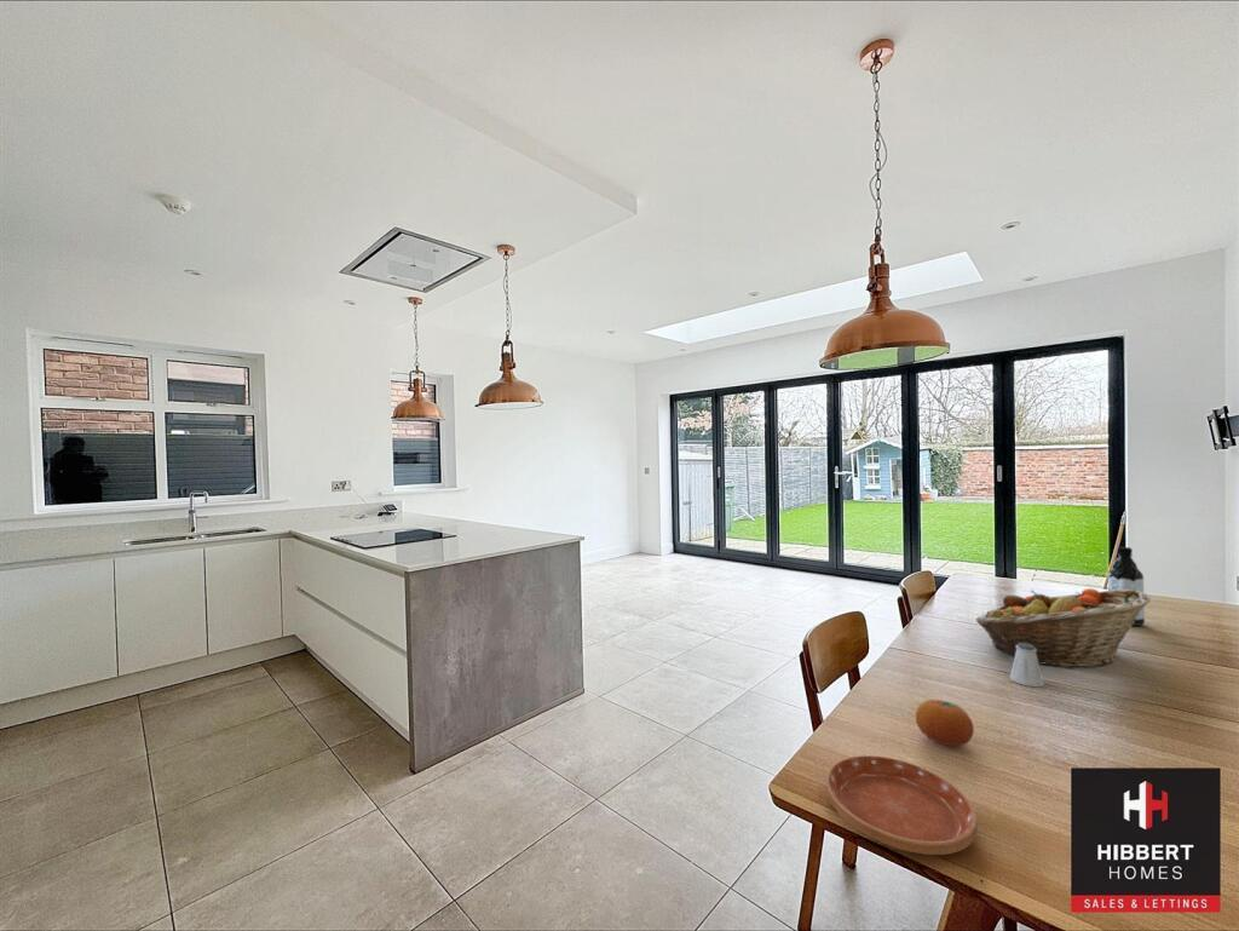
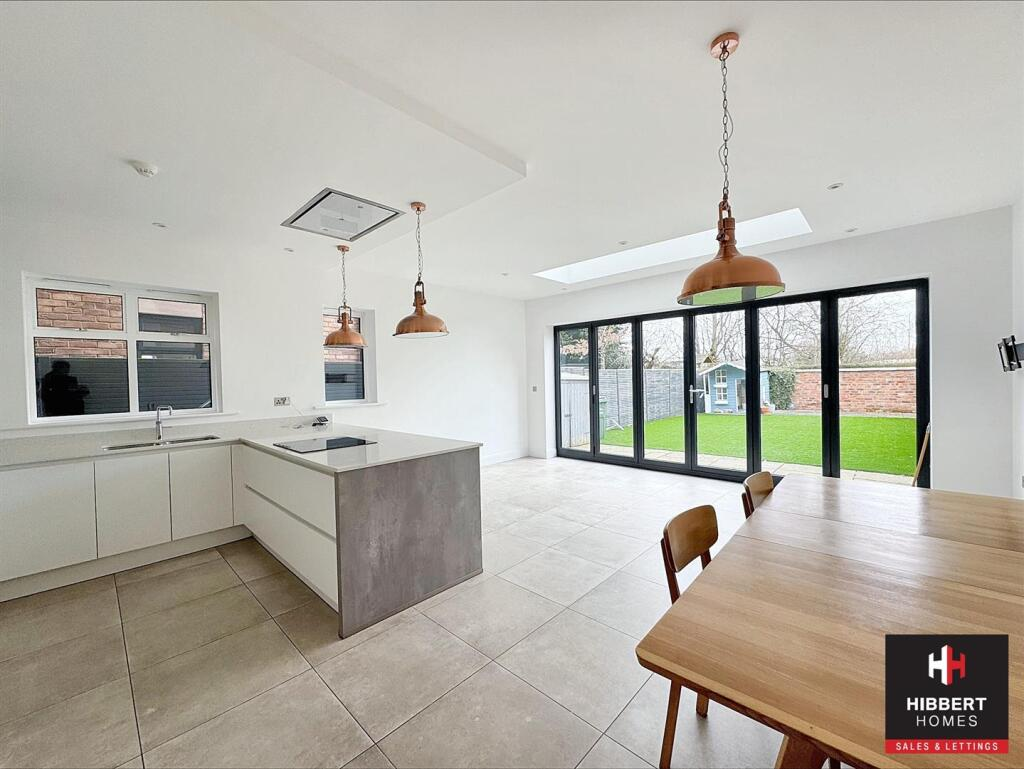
- saltshaker [1009,643,1045,688]
- fruit basket [974,587,1152,668]
- saucer [825,754,978,856]
- water bottle [1107,546,1146,627]
- fruit [915,699,975,747]
